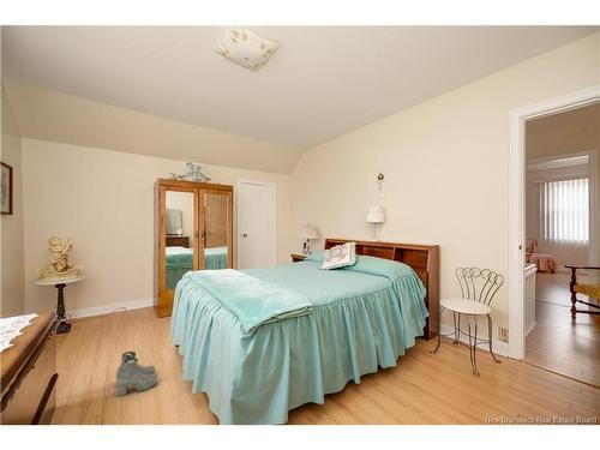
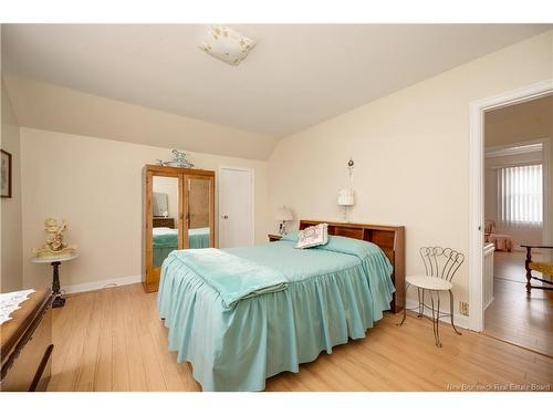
- boots [115,350,160,397]
